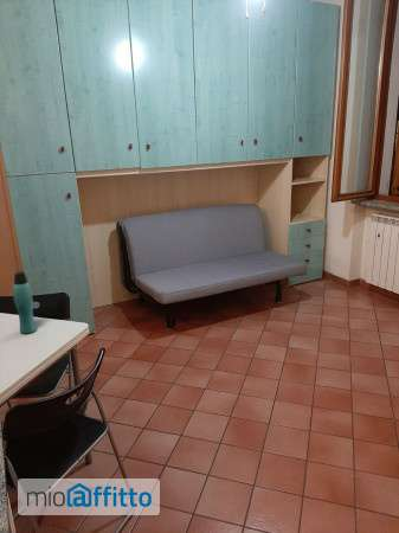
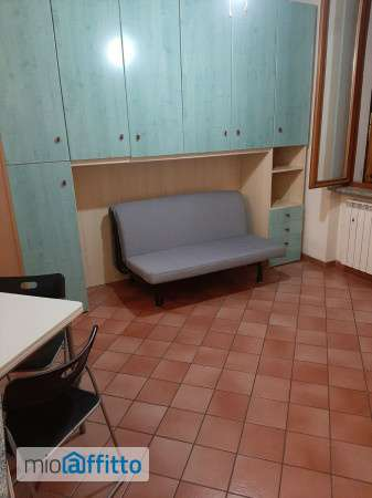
- bottle [12,270,38,335]
